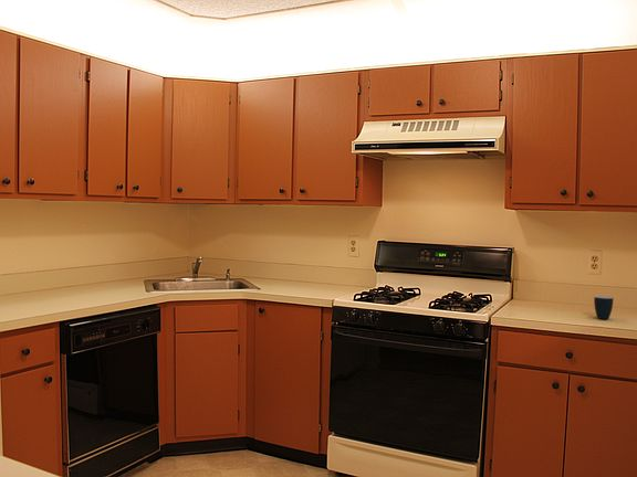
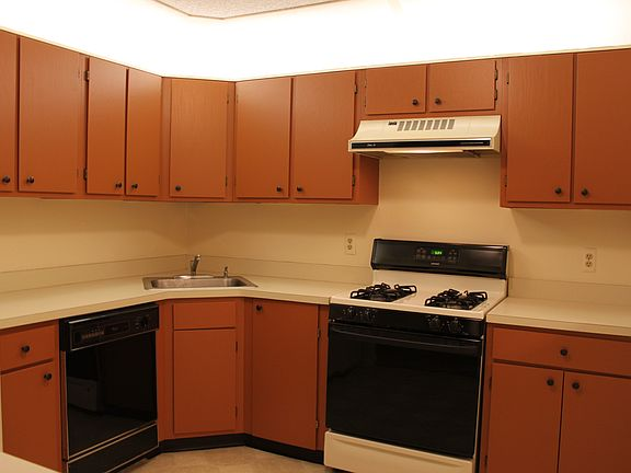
- mug [593,295,614,320]
